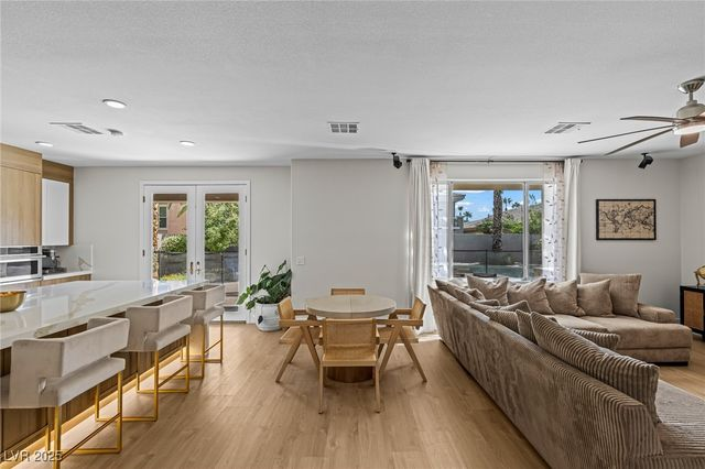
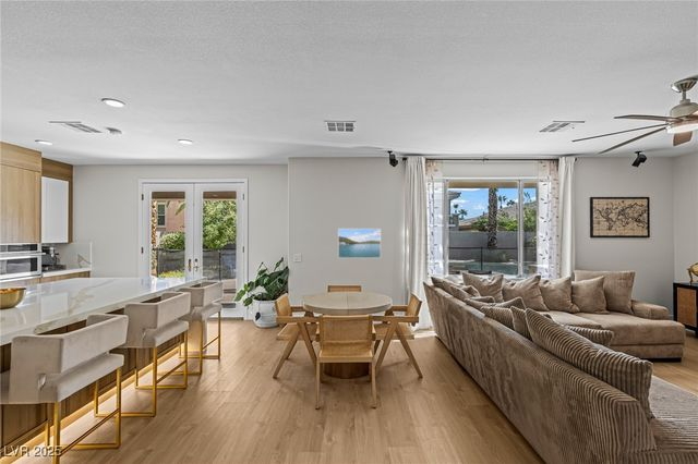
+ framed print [337,228,382,259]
